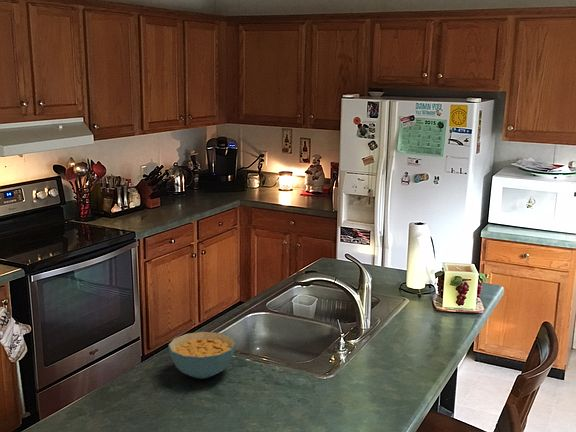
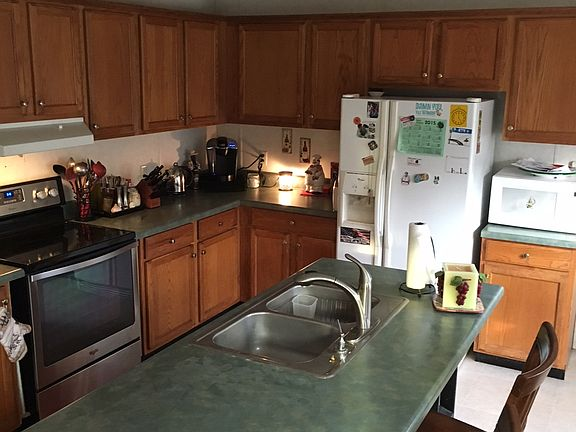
- cereal bowl [167,331,237,380]
